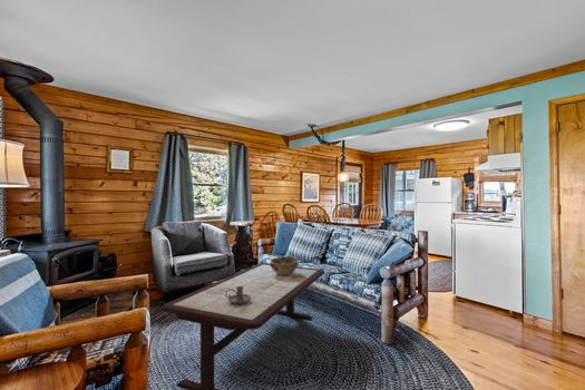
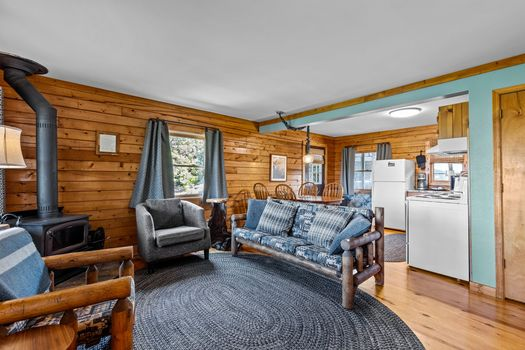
- candle holder [225,286,251,304]
- decorative bowl [269,256,299,275]
- coffee table [162,262,325,390]
